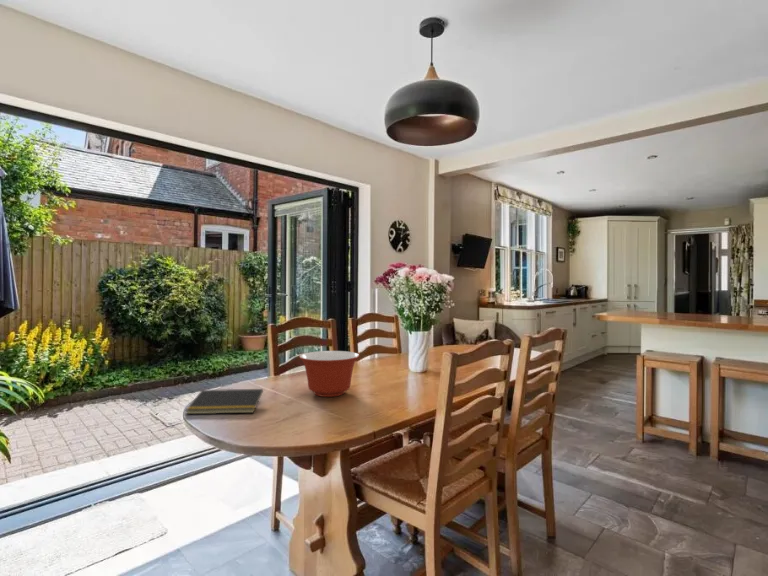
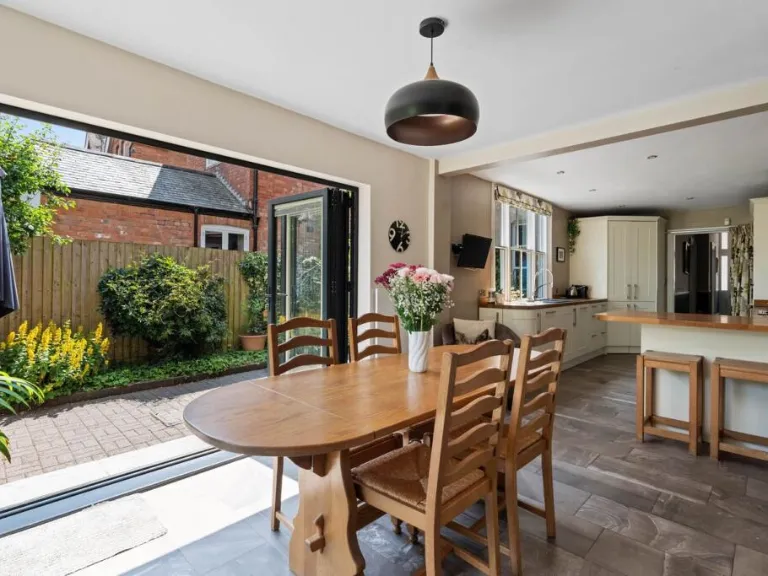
- mixing bowl [298,350,360,398]
- notepad [185,388,264,415]
